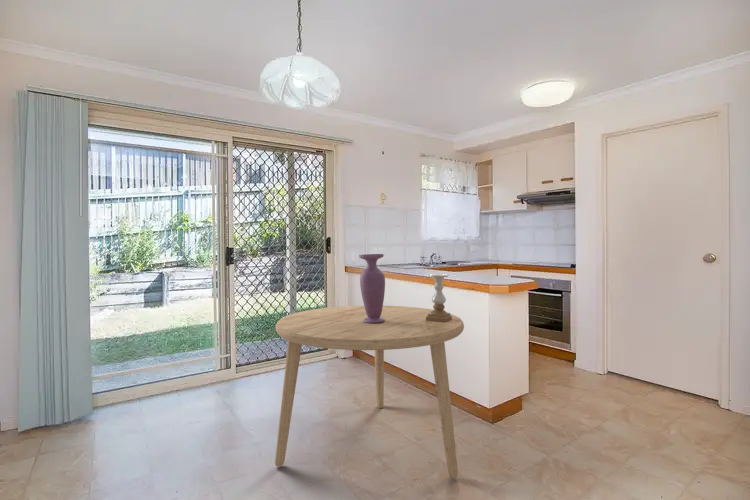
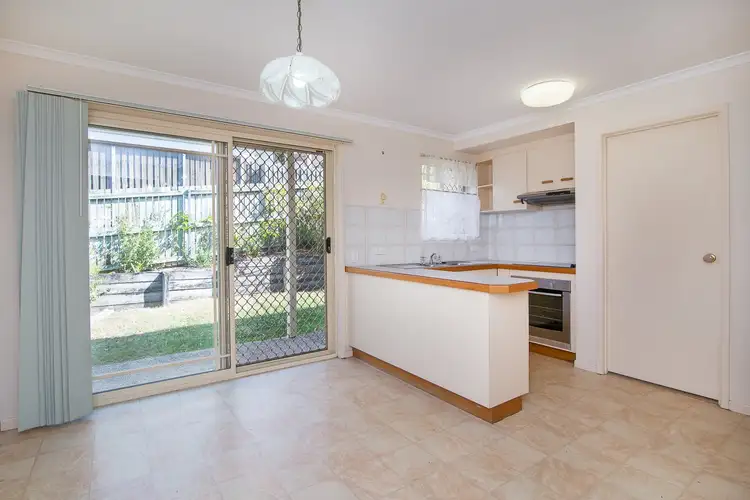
- dining table [274,305,465,479]
- vase [358,253,386,323]
- candle holder [426,273,452,322]
